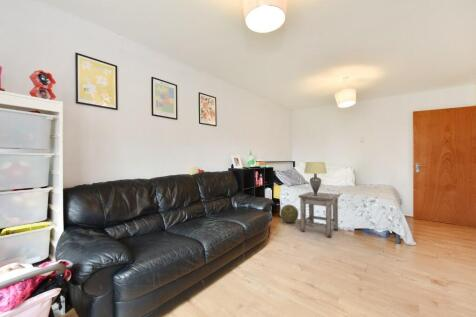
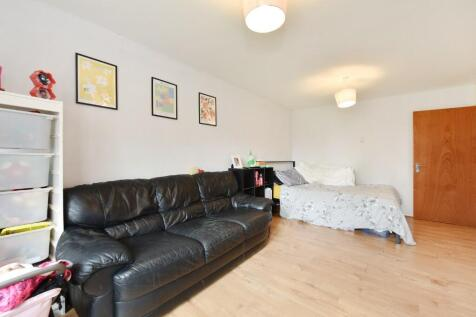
- lampshade [303,161,328,196]
- decorative ball [280,204,299,224]
- stool [297,191,341,239]
